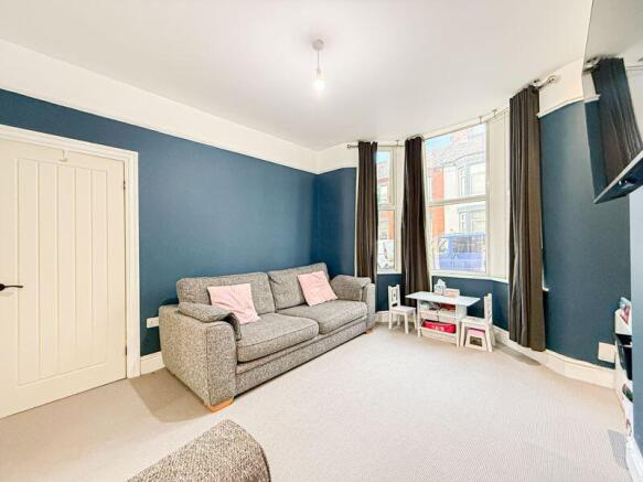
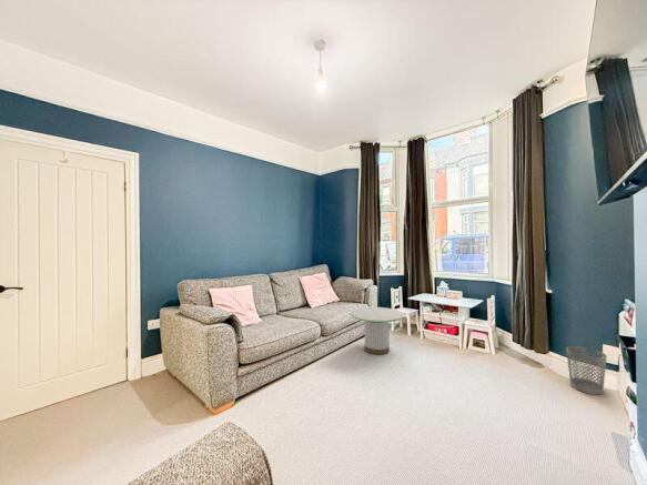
+ side table [350,306,405,355]
+ wastebasket [565,345,608,396]
